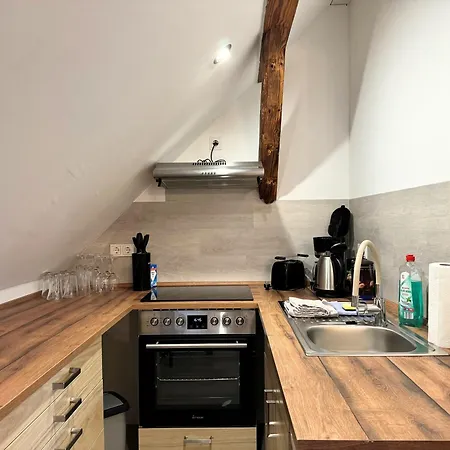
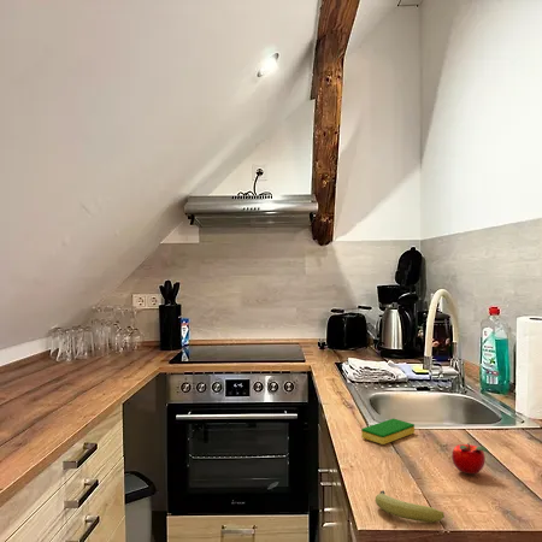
+ fruit [375,489,446,524]
+ dish sponge [360,418,416,446]
+ apple [450,442,490,475]
